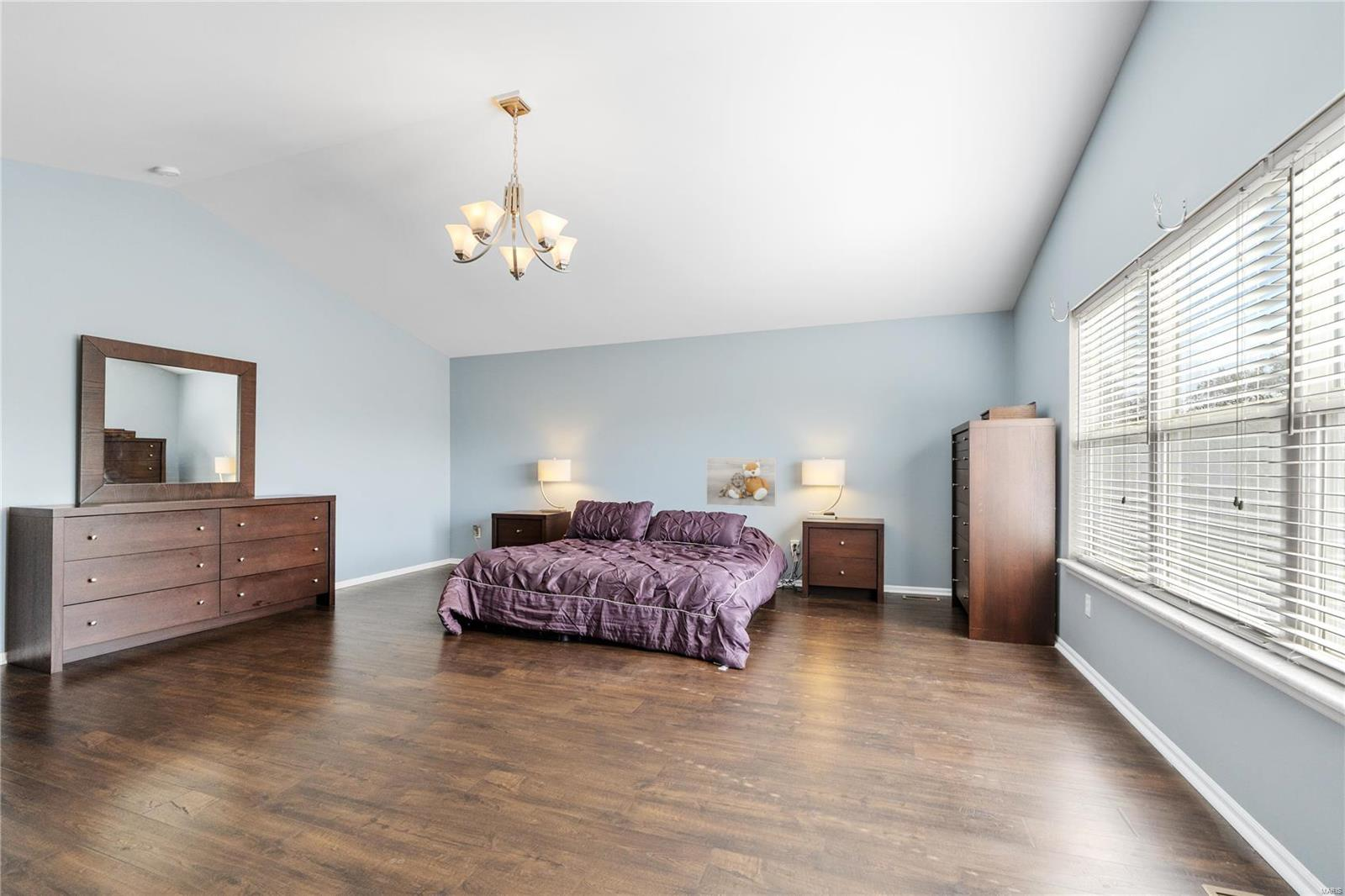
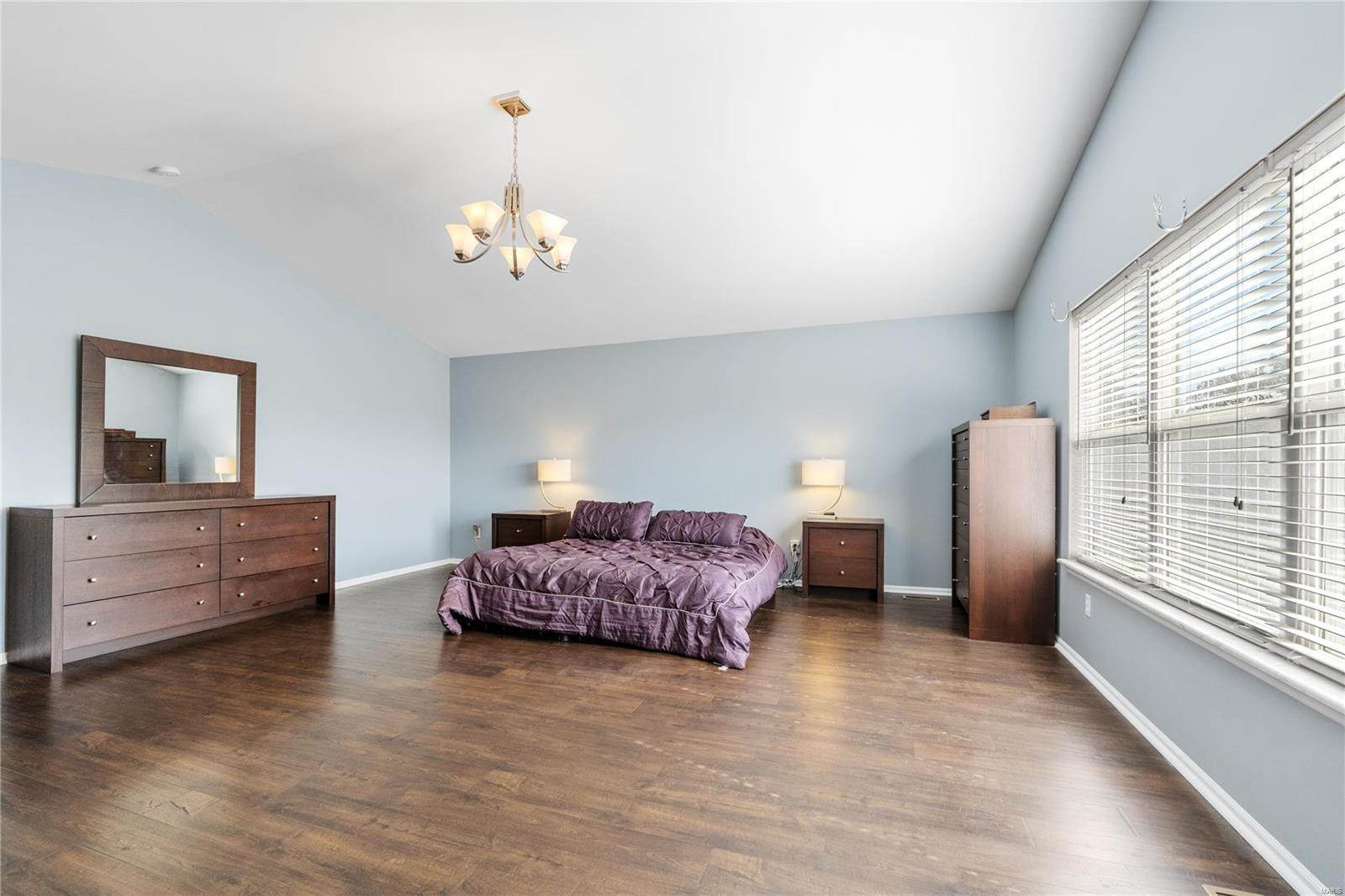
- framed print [705,457,777,508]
